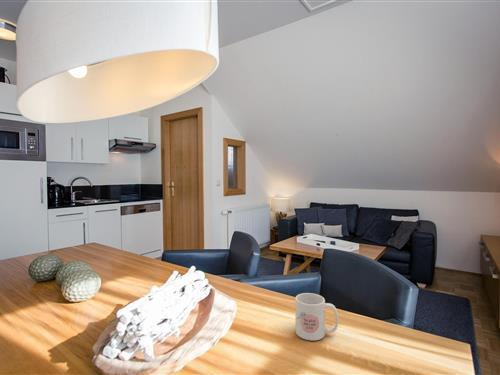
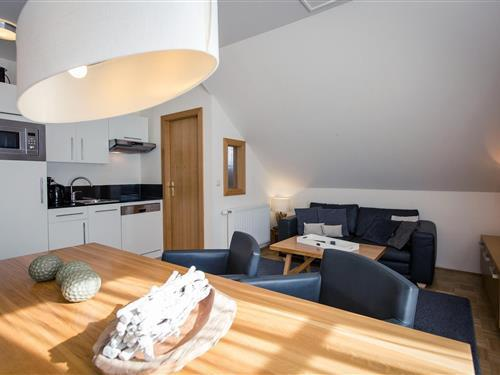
- mug [295,292,339,341]
